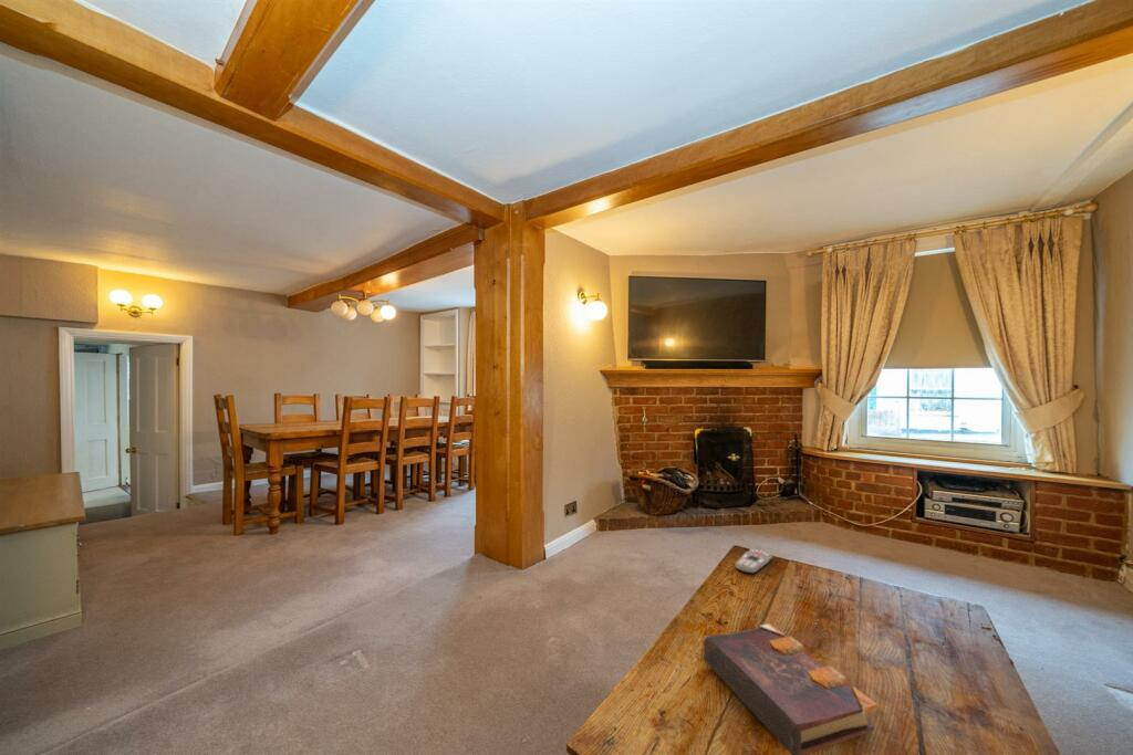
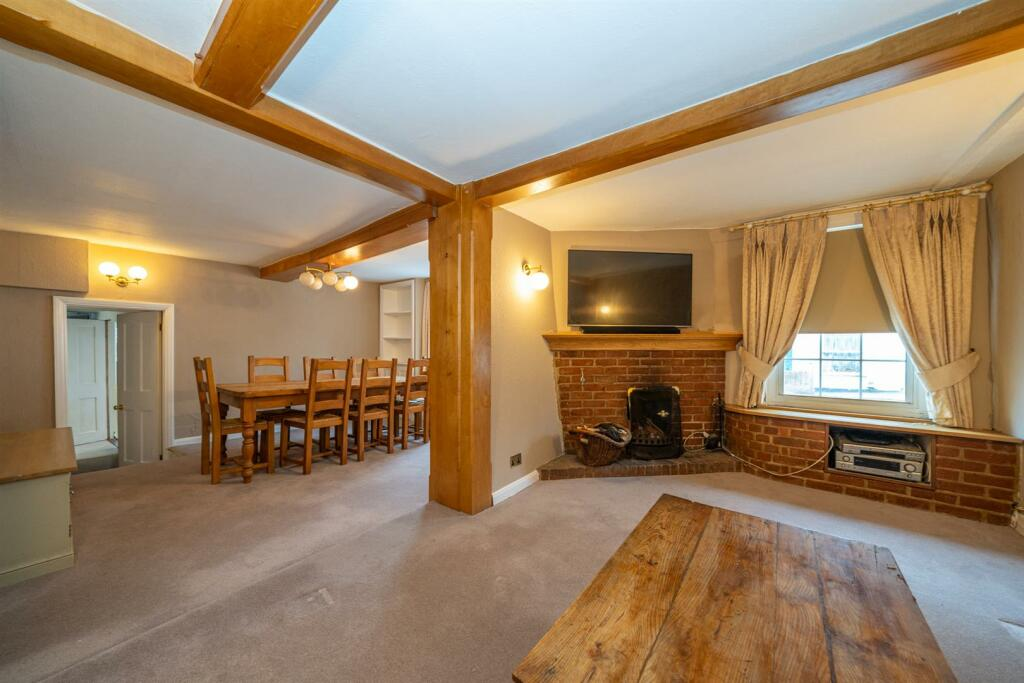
- book [701,622,879,755]
- remote control [734,547,773,575]
